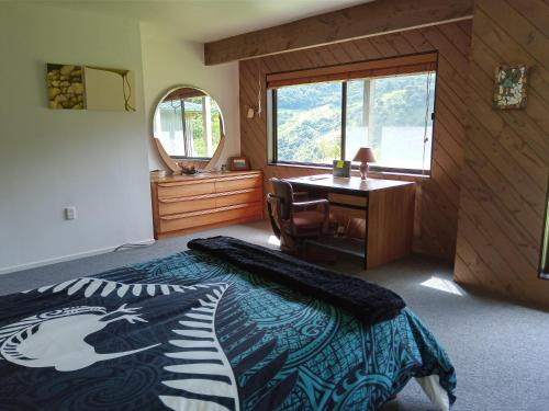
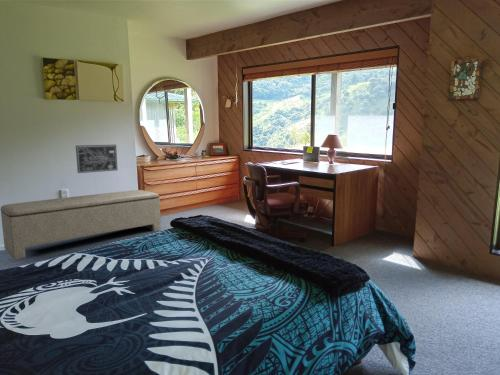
+ wall art [75,144,119,174]
+ bench [0,189,162,260]
